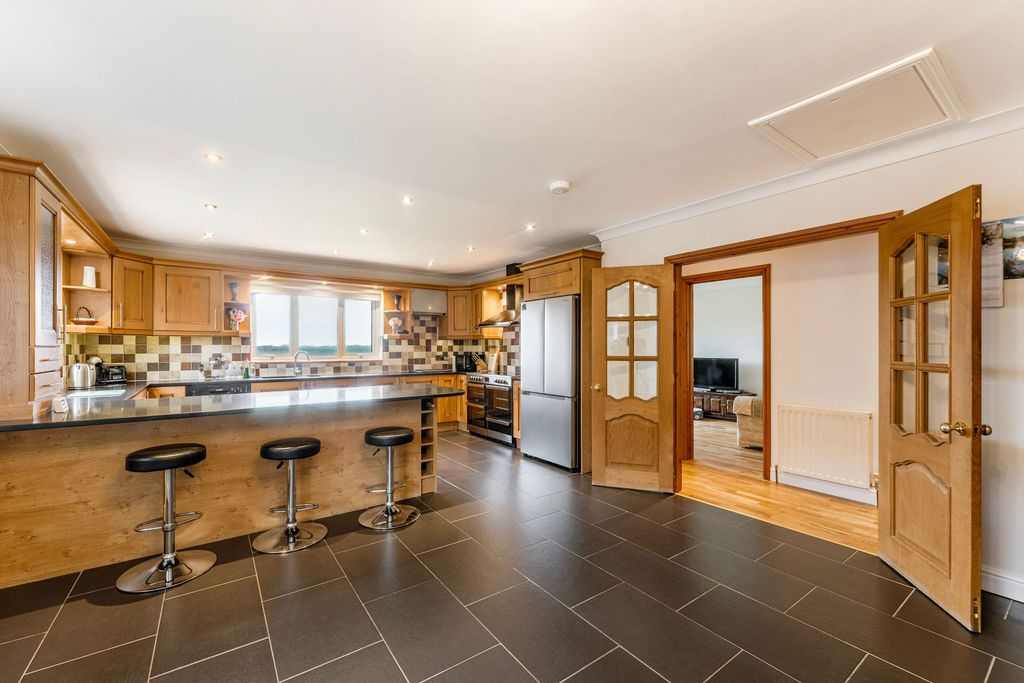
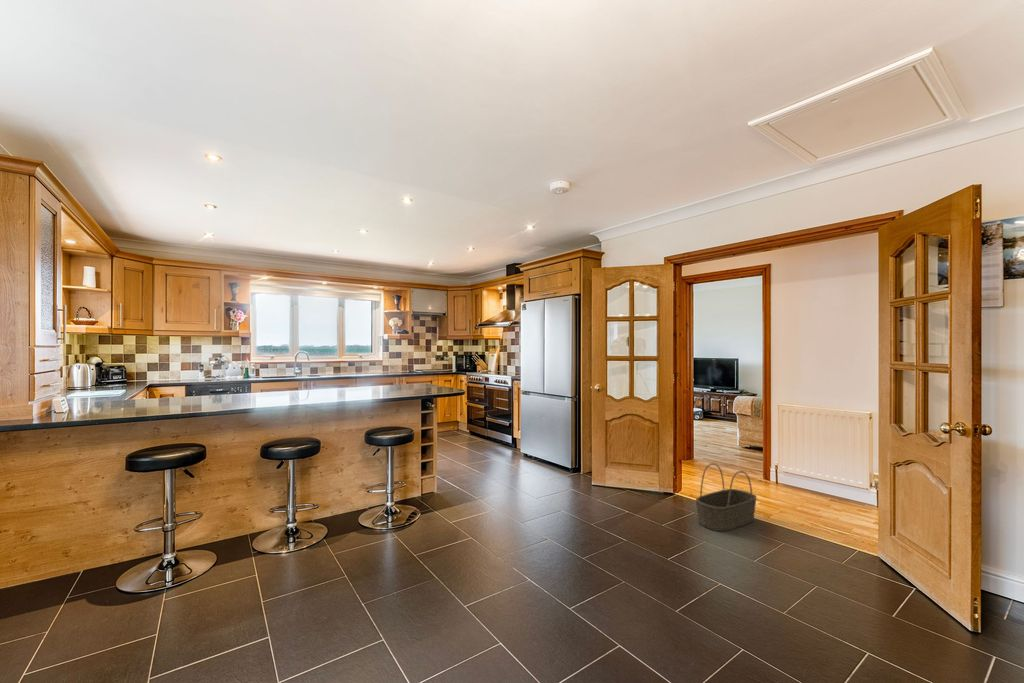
+ basket [695,462,758,532]
